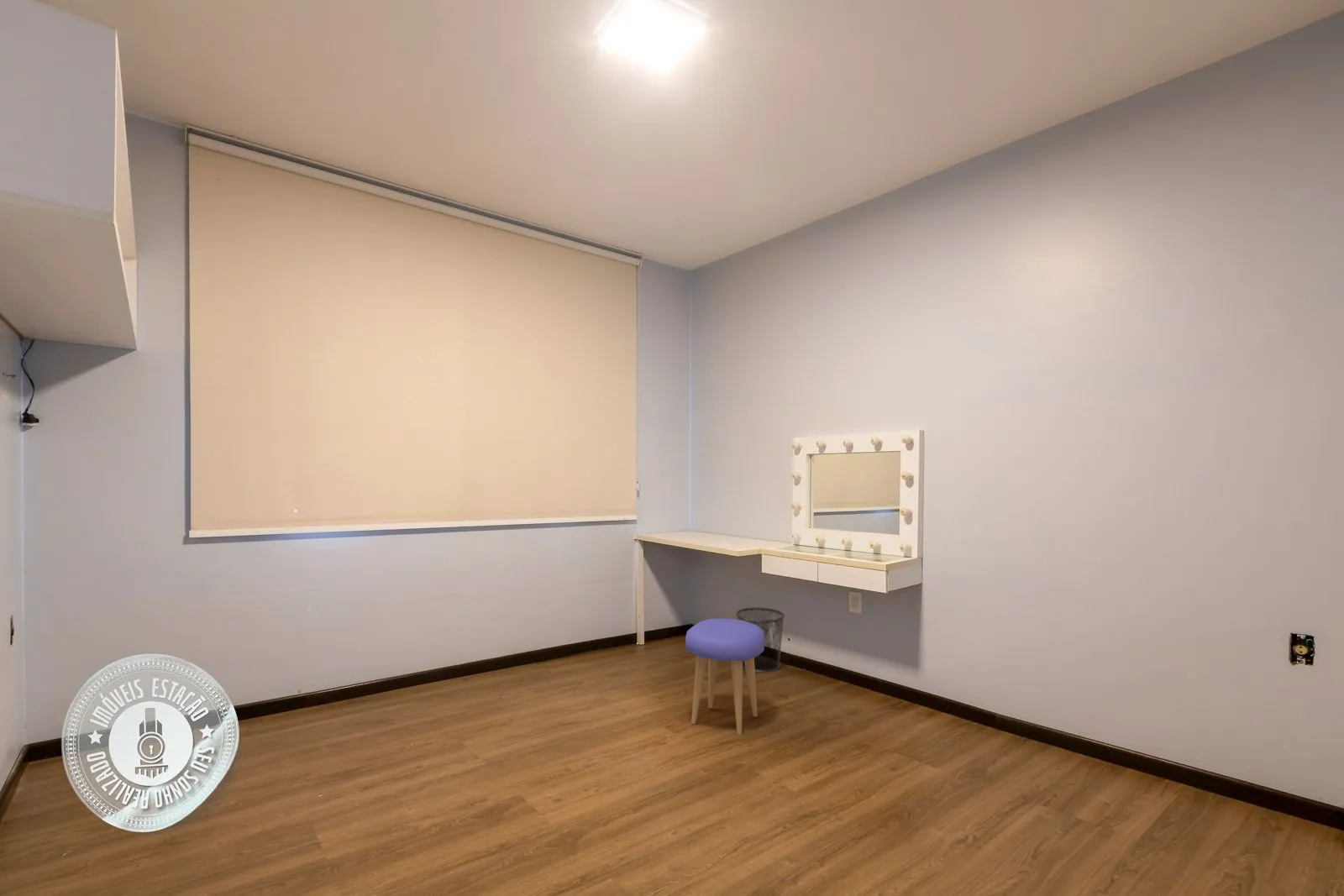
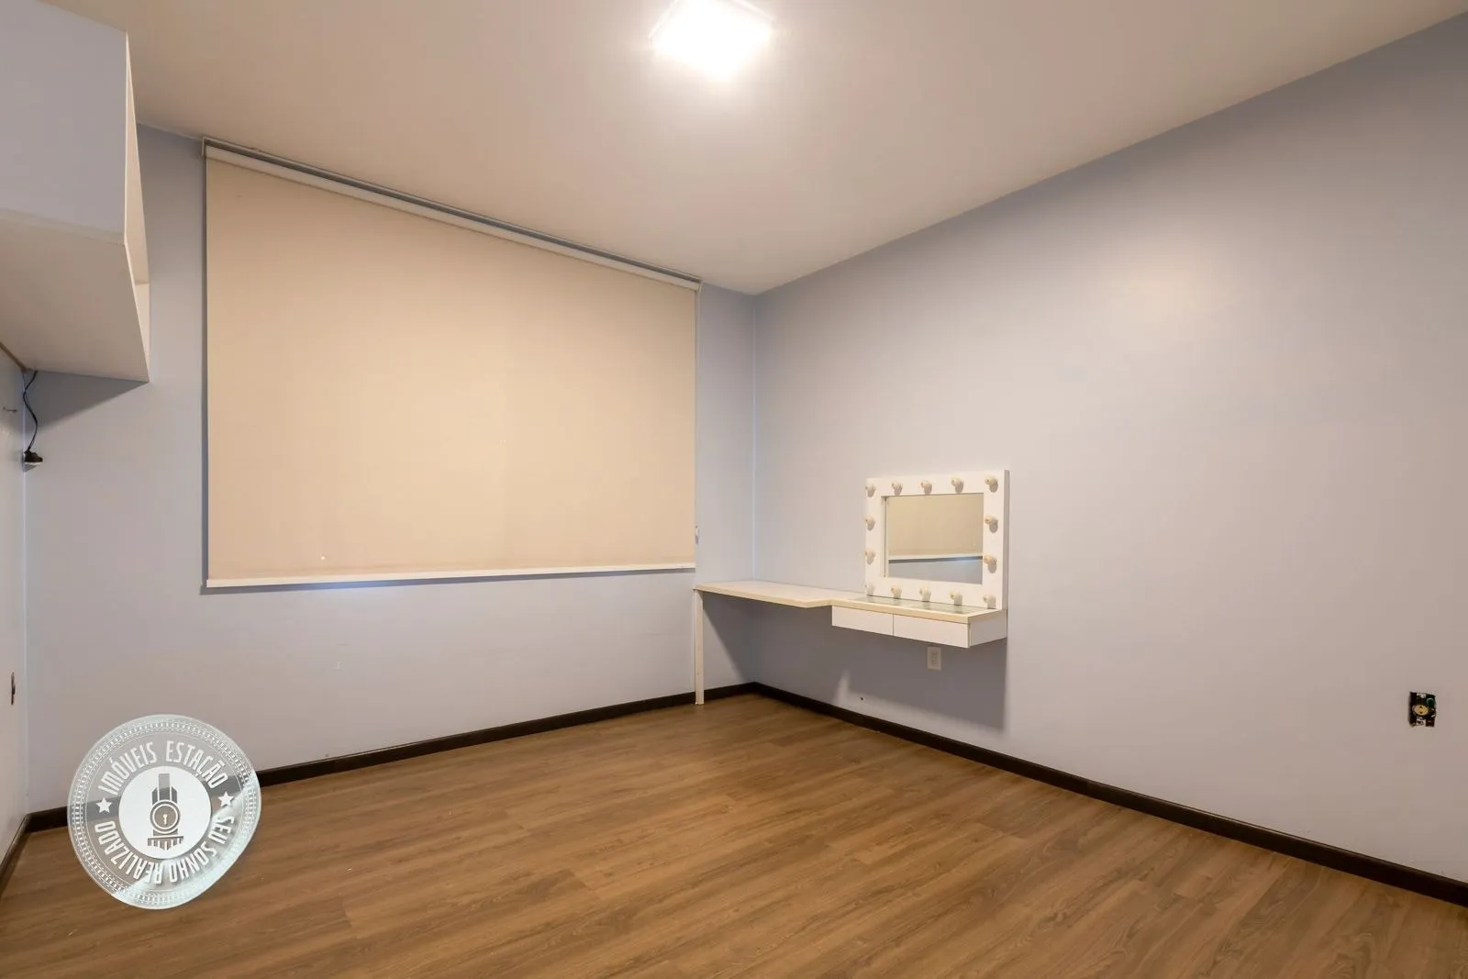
- waste bin [735,606,785,673]
- stool [685,618,765,735]
